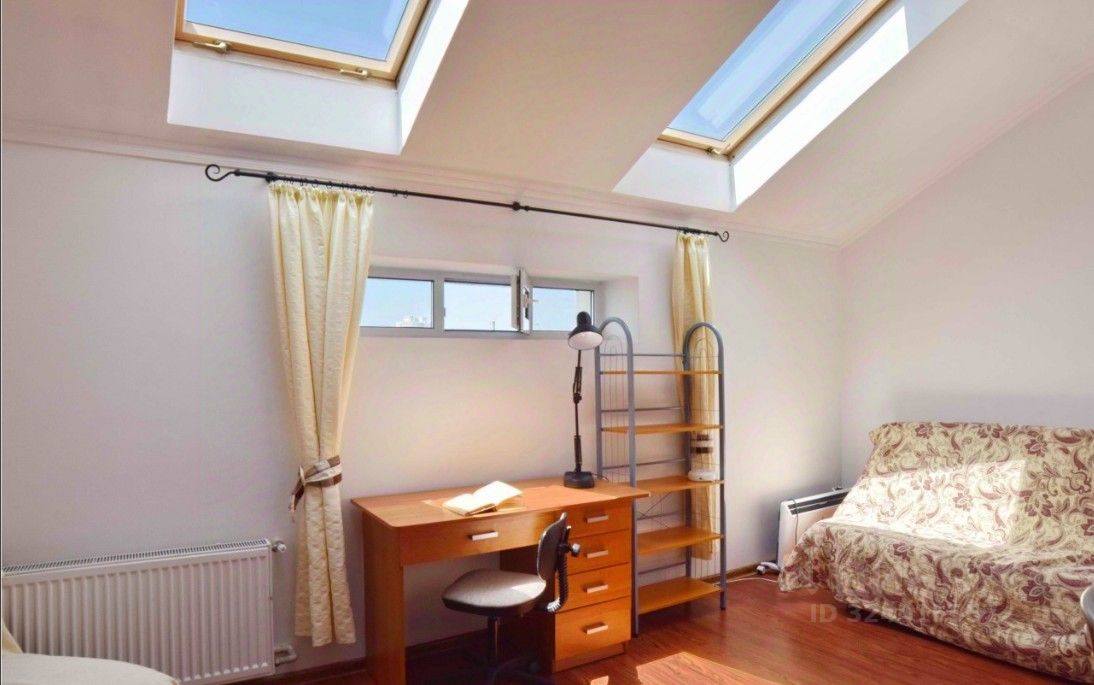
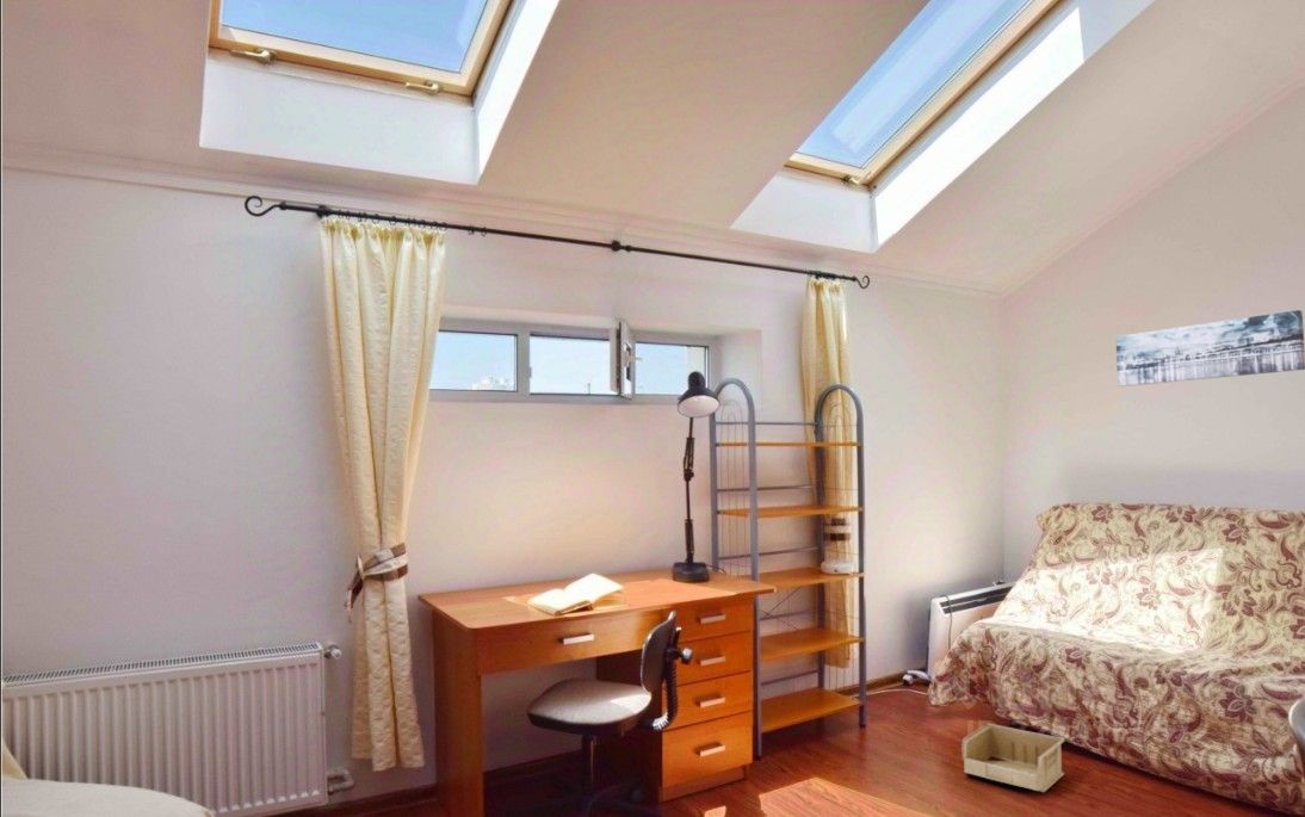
+ wall art [1114,309,1305,388]
+ storage bin [961,723,1065,793]
